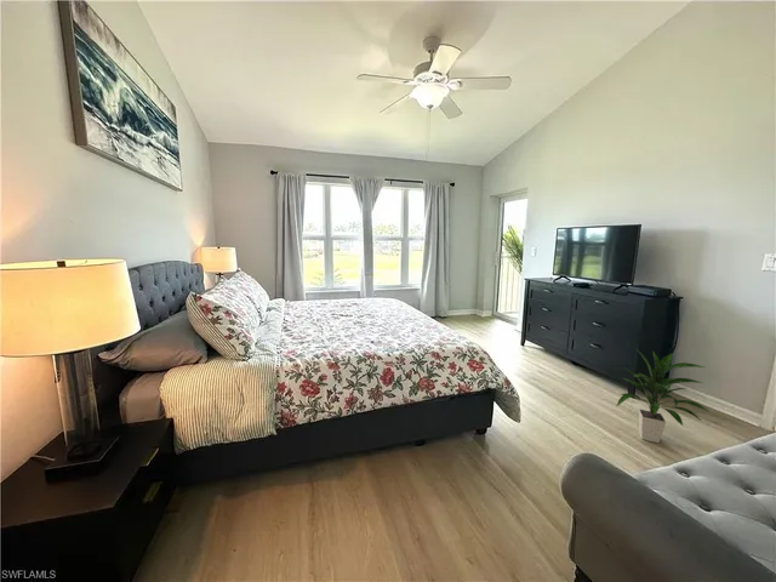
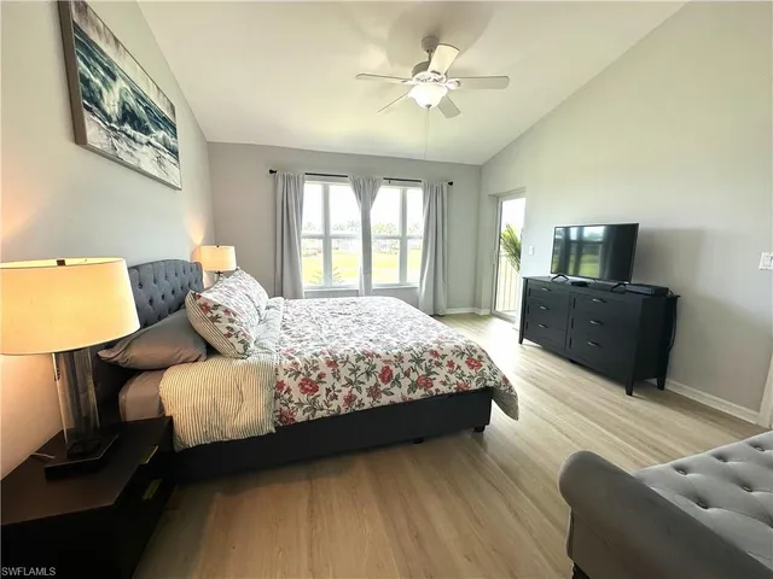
- indoor plant [615,347,712,444]
